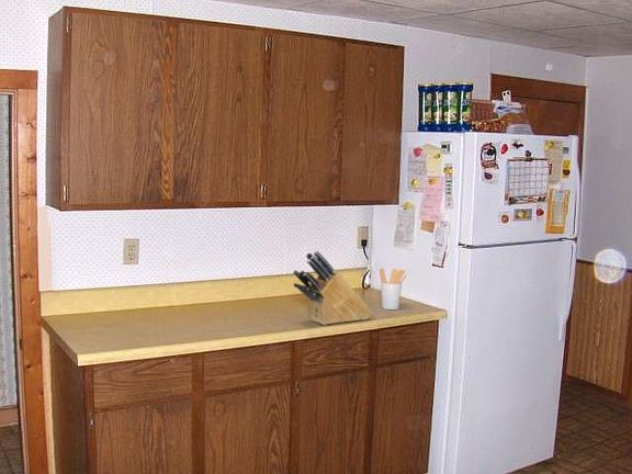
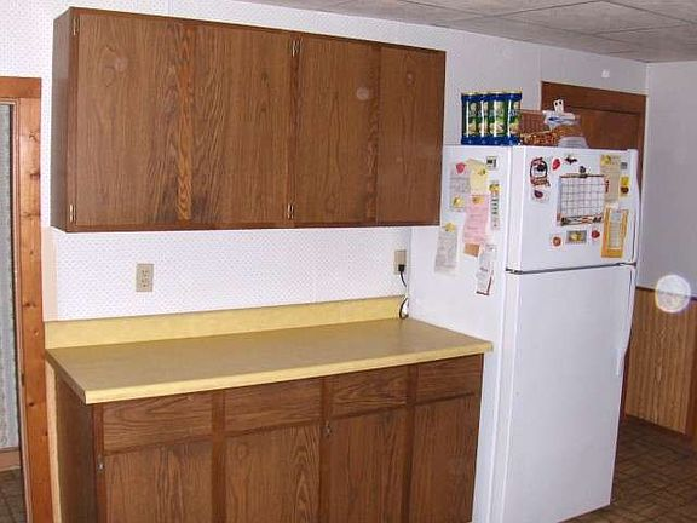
- knife block [292,250,374,326]
- utensil holder [377,268,407,311]
